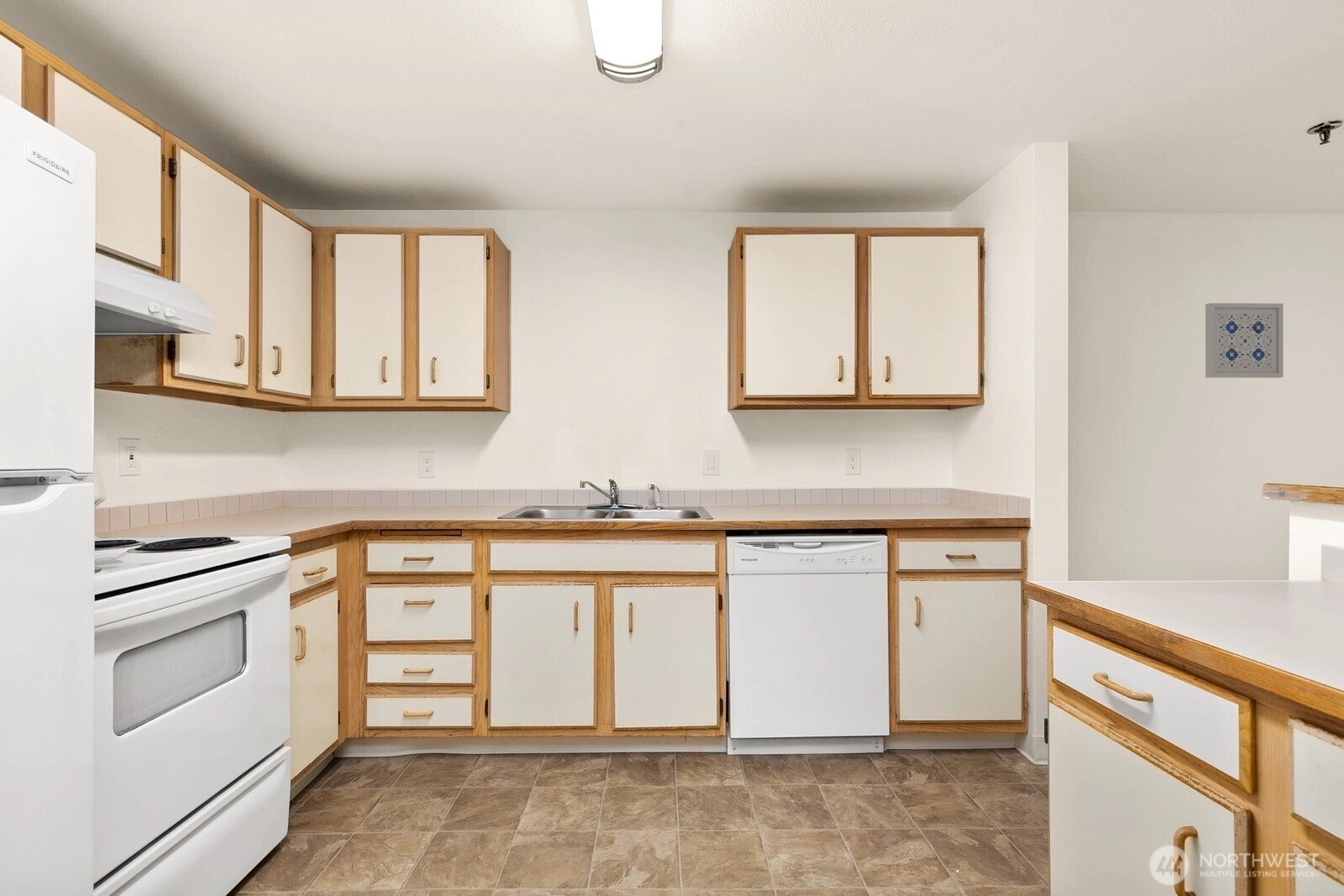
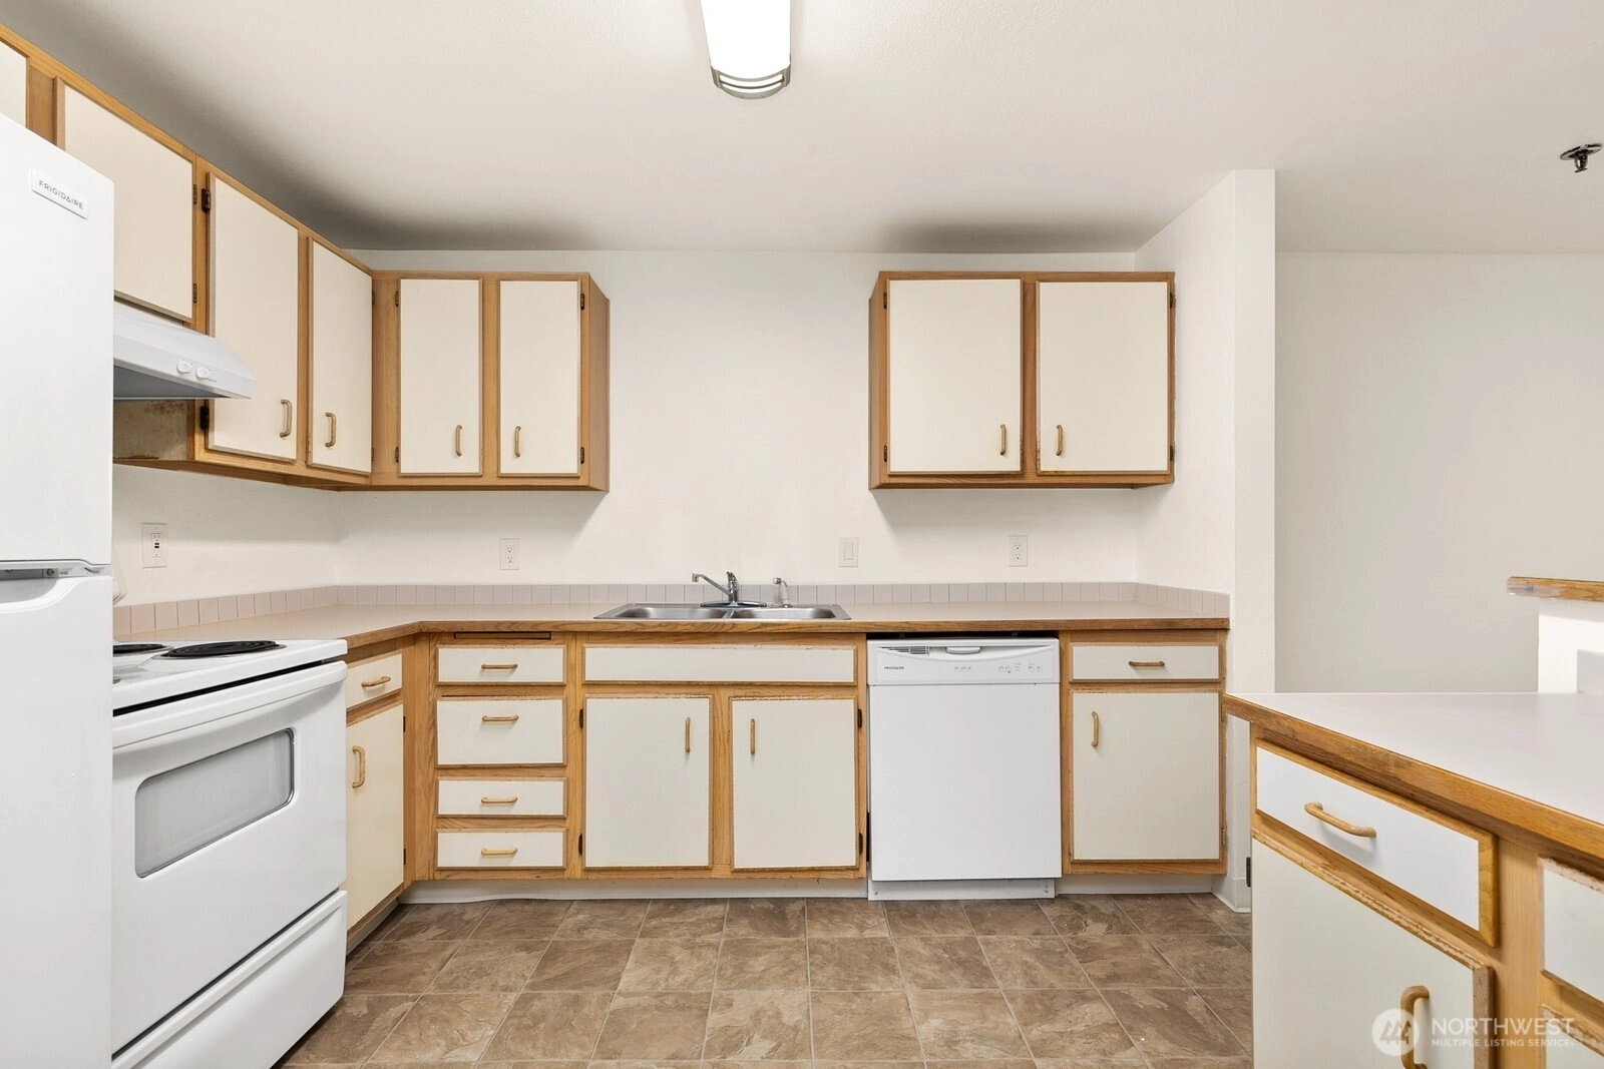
- wall art [1205,302,1284,379]
